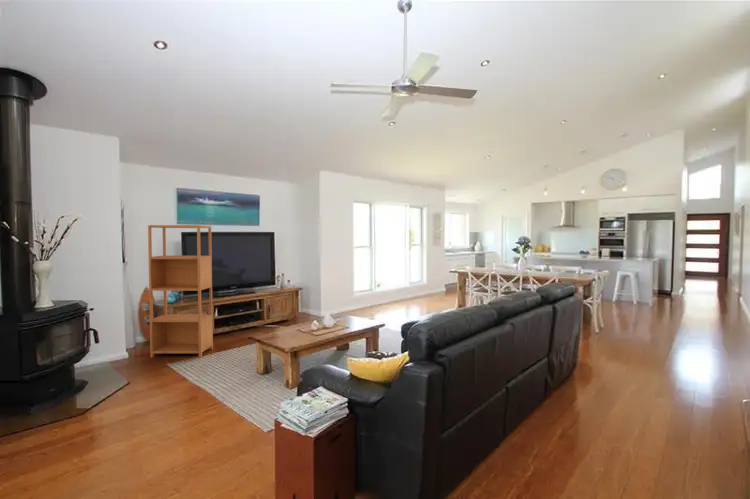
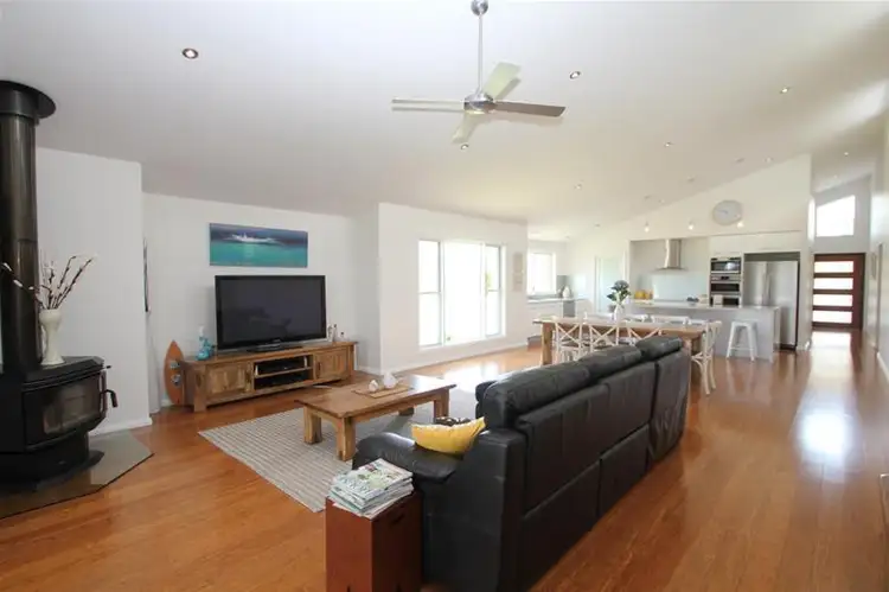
- bookshelf [147,224,214,358]
